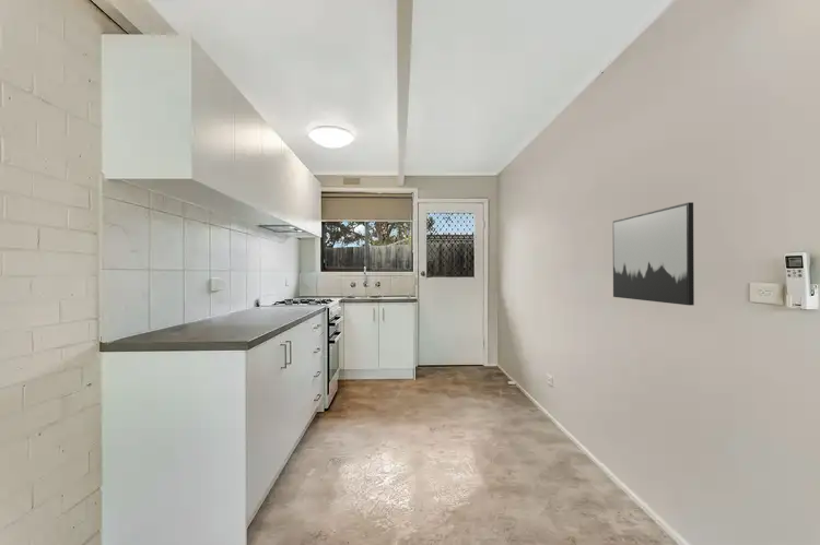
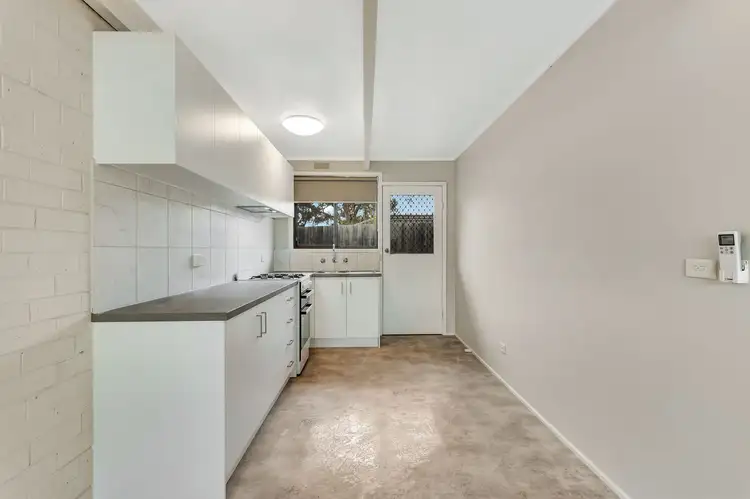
- wall art [612,201,695,307]
